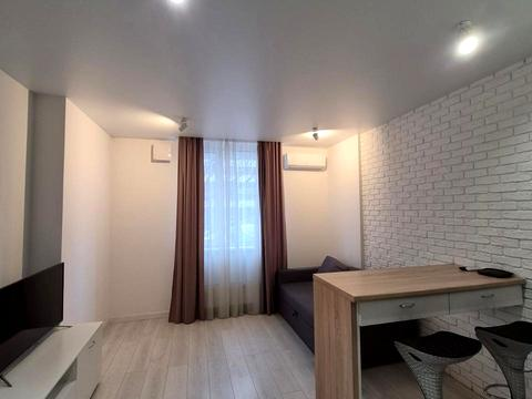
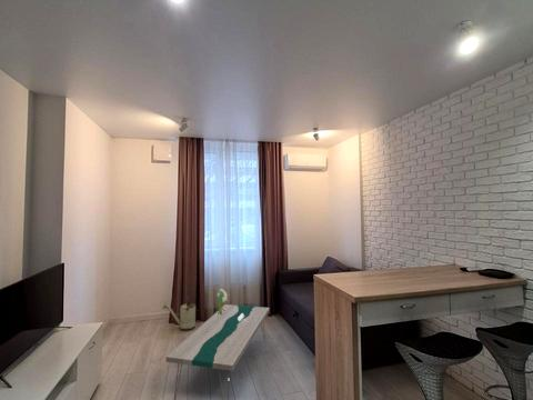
+ coffee table [164,303,271,400]
+ bouquet [217,288,244,321]
+ watering can [161,296,200,332]
